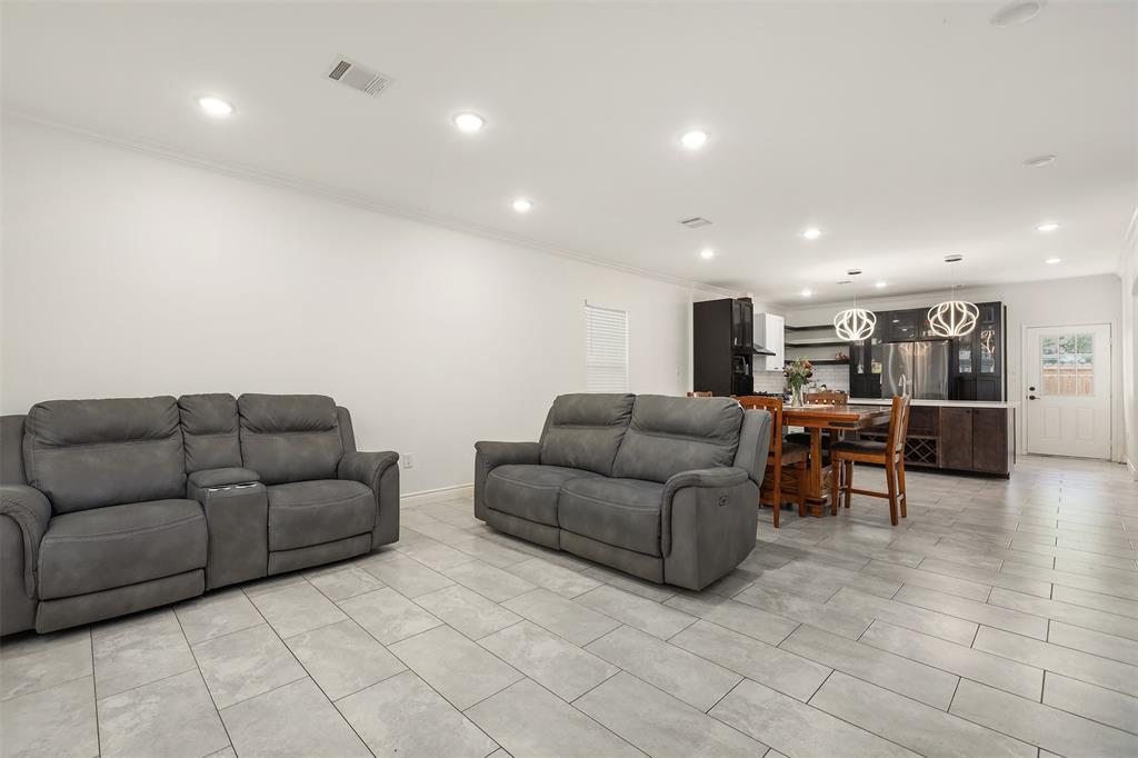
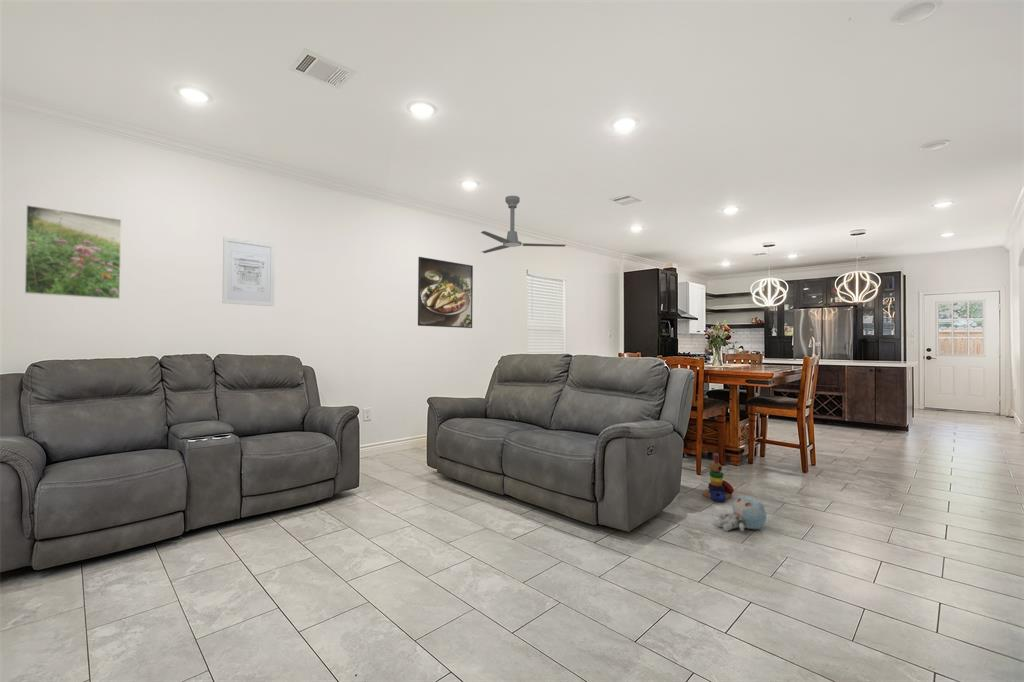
+ ceiling fan [478,195,566,254]
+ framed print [417,256,474,329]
+ wall art [221,236,276,307]
+ stacking toy [702,454,735,503]
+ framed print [24,204,122,300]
+ plush toy [715,495,767,532]
